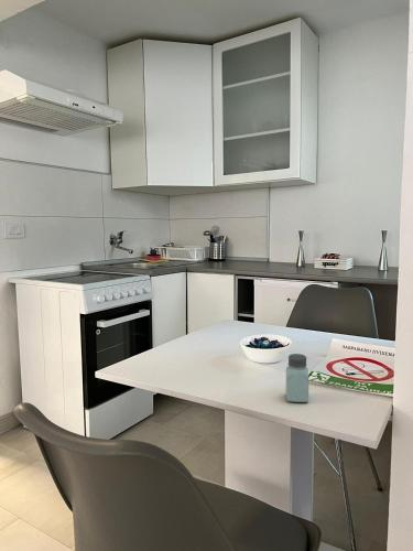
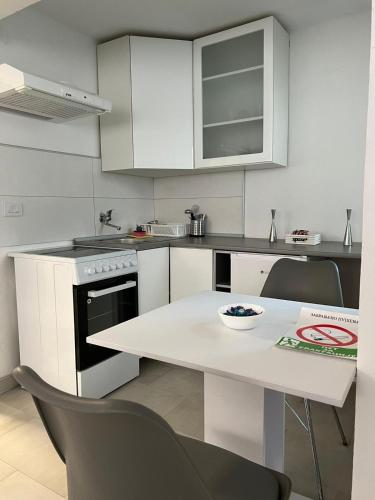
- saltshaker [285,353,309,403]
